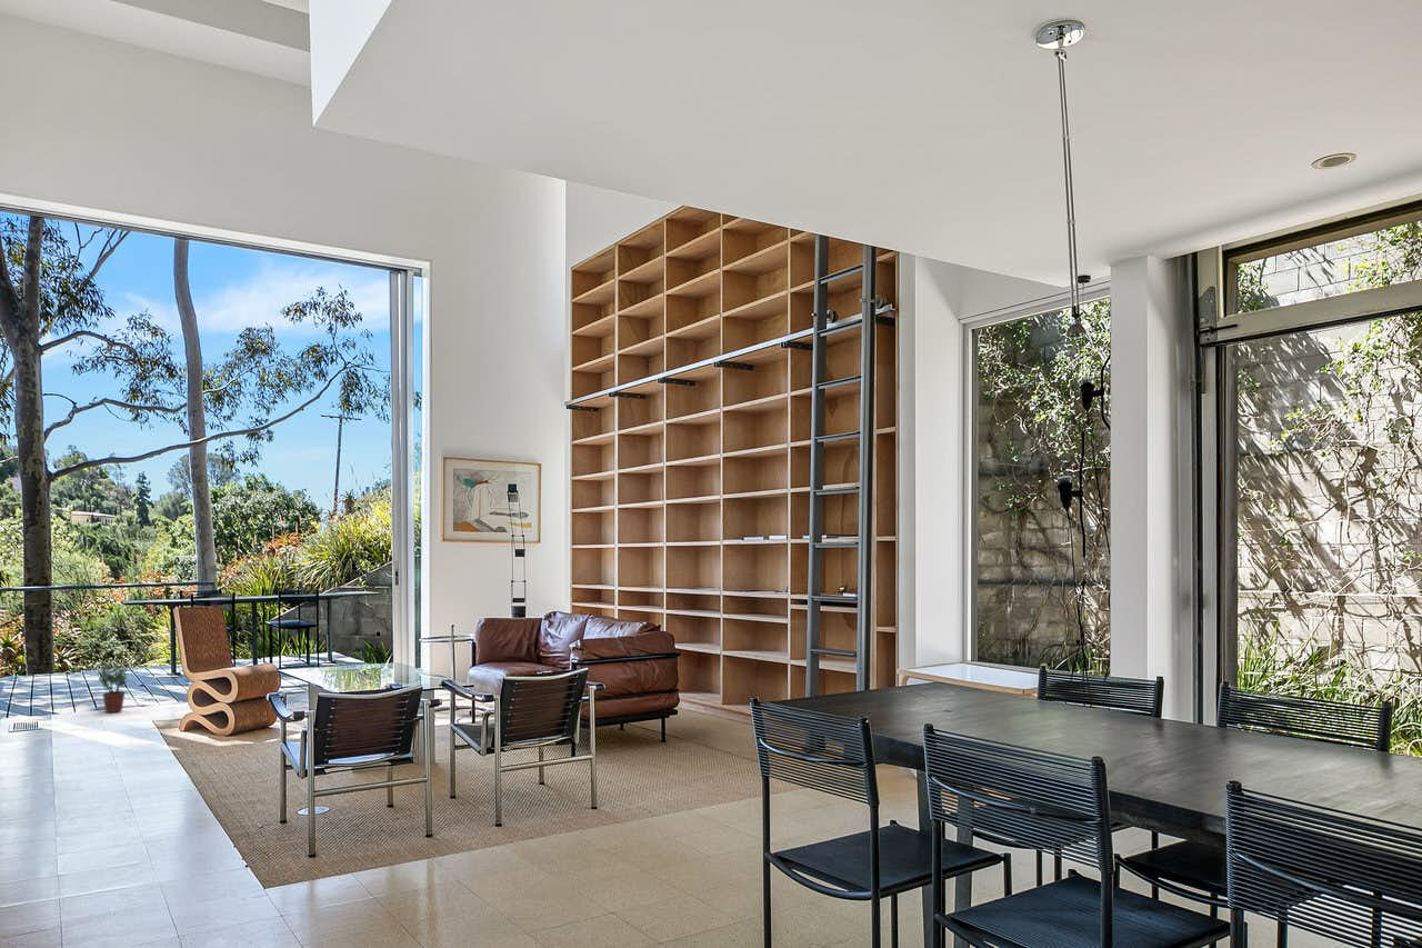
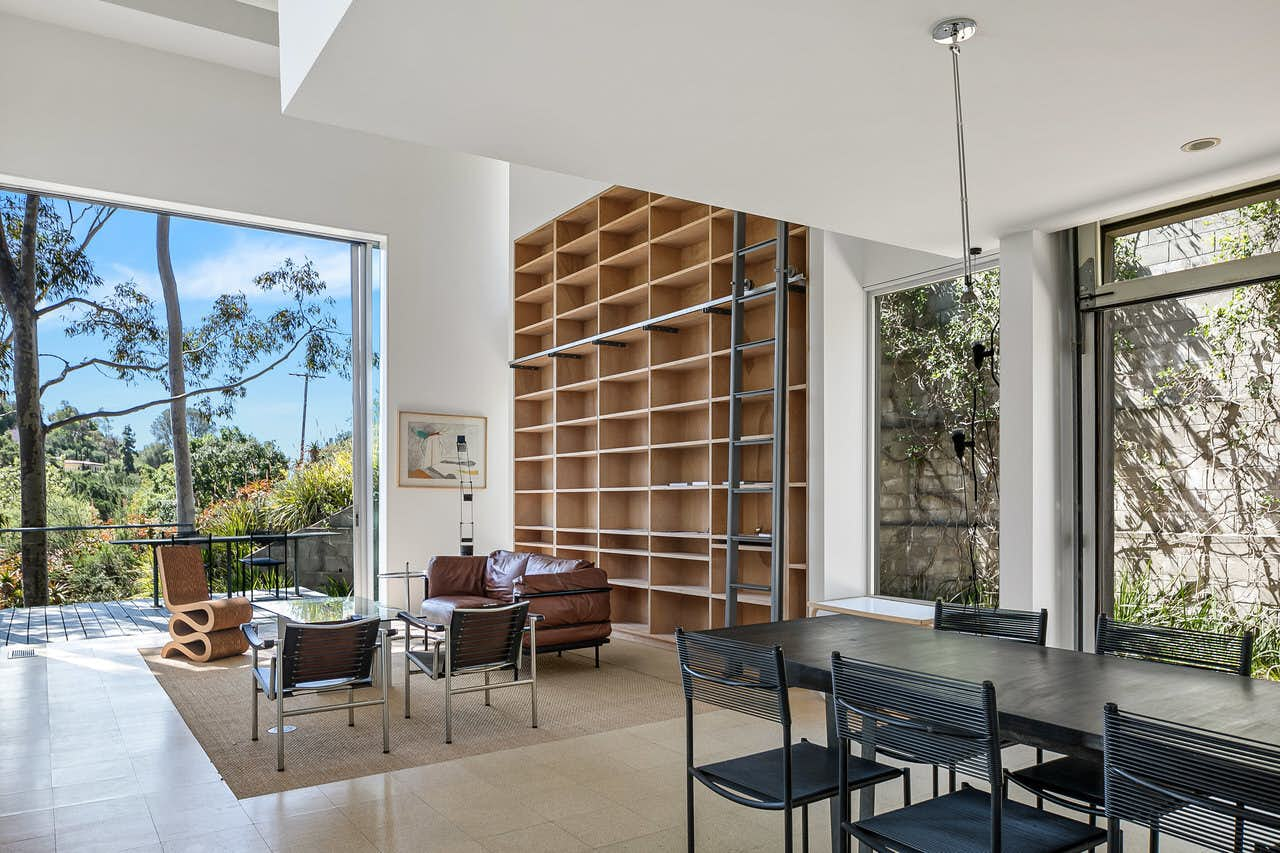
- potted plant [96,666,130,714]
